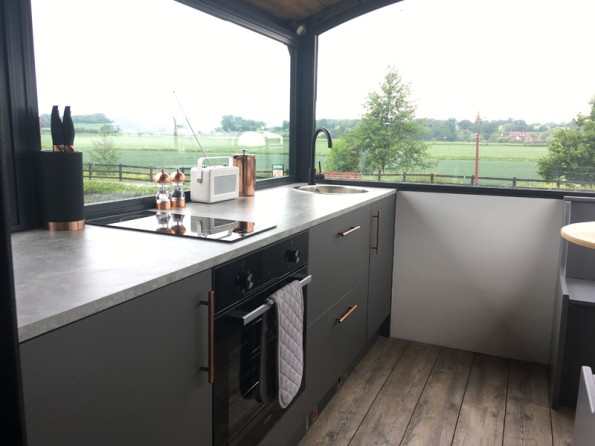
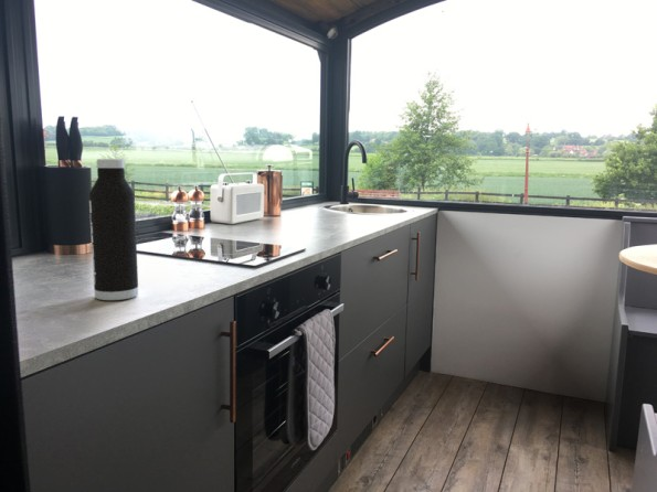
+ water bottle [88,158,139,301]
